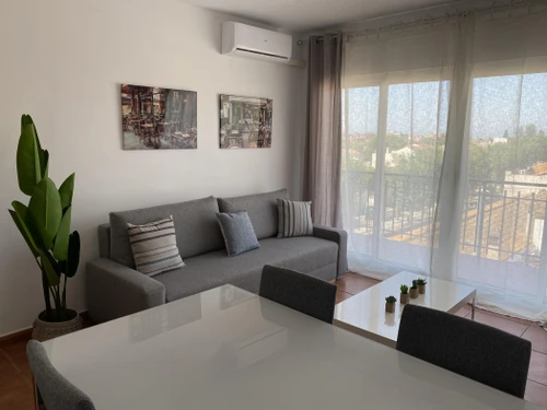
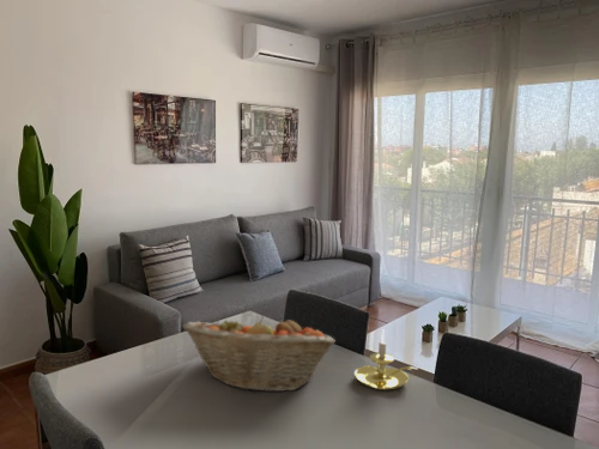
+ candle holder [353,329,419,392]
+ fruit basket [181,313,337,393]
